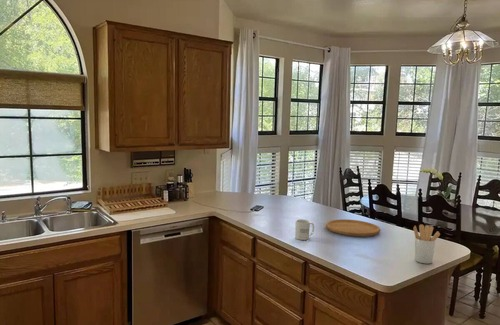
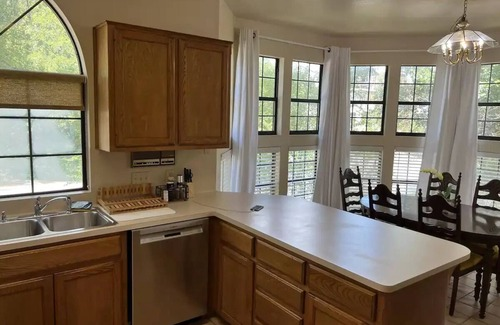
- cutting board [325,218,381,237]
- mug [294,218,315,241]
- utensil holder [413,223,441,265]
